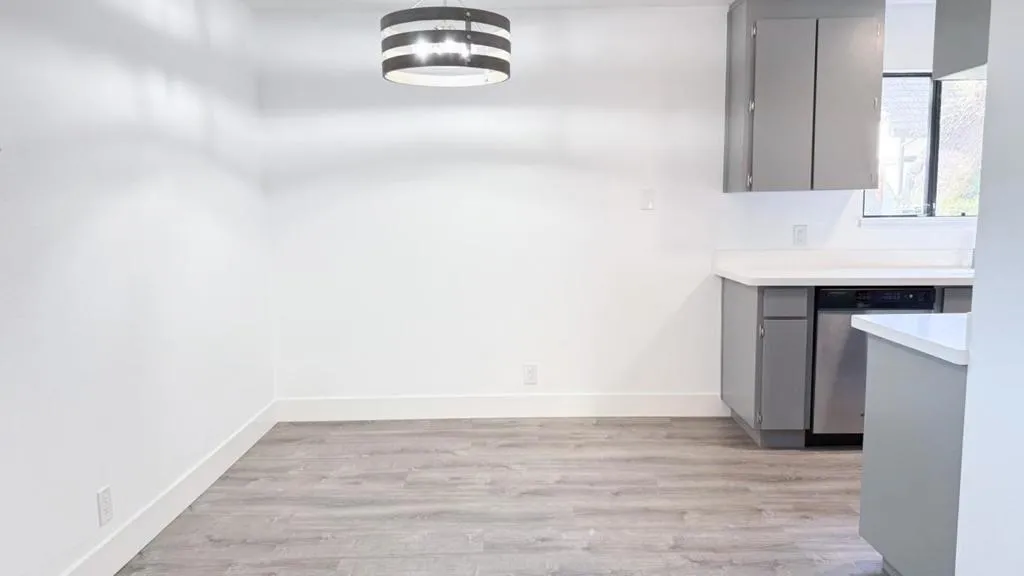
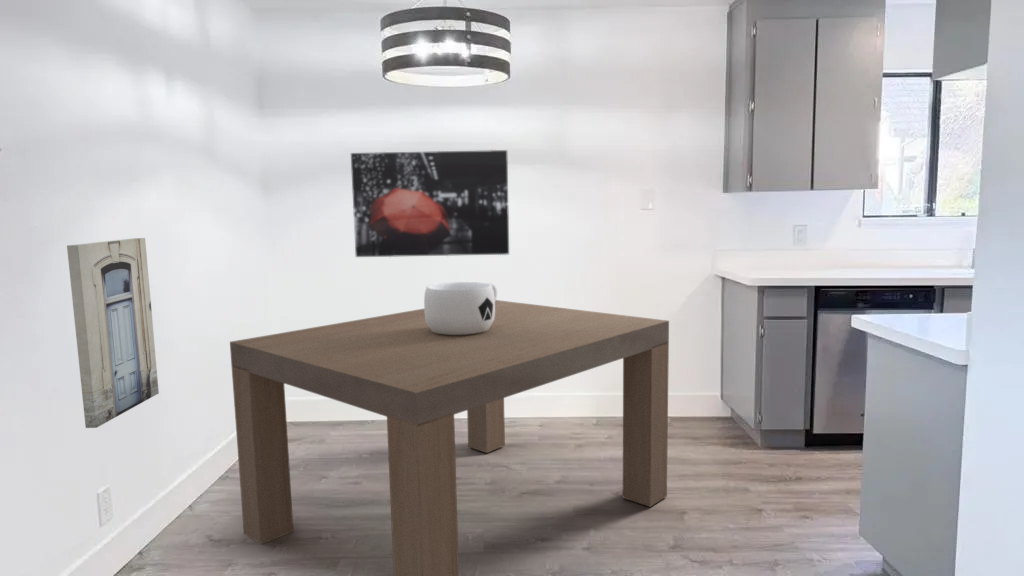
+ wall art [66,237,160,429]
+ wall art [350,149,510,258]
+ dining table [229,281,670,576]
